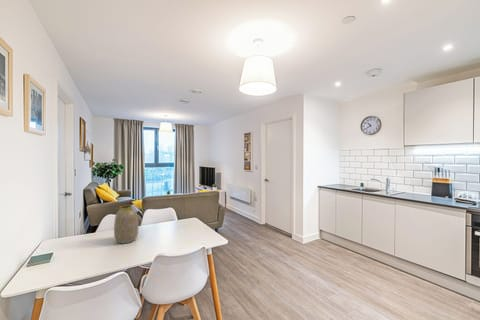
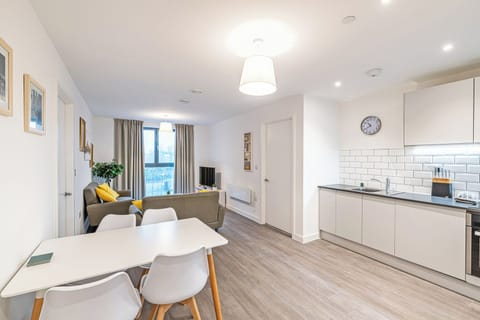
- vase [113,204,139,244]
